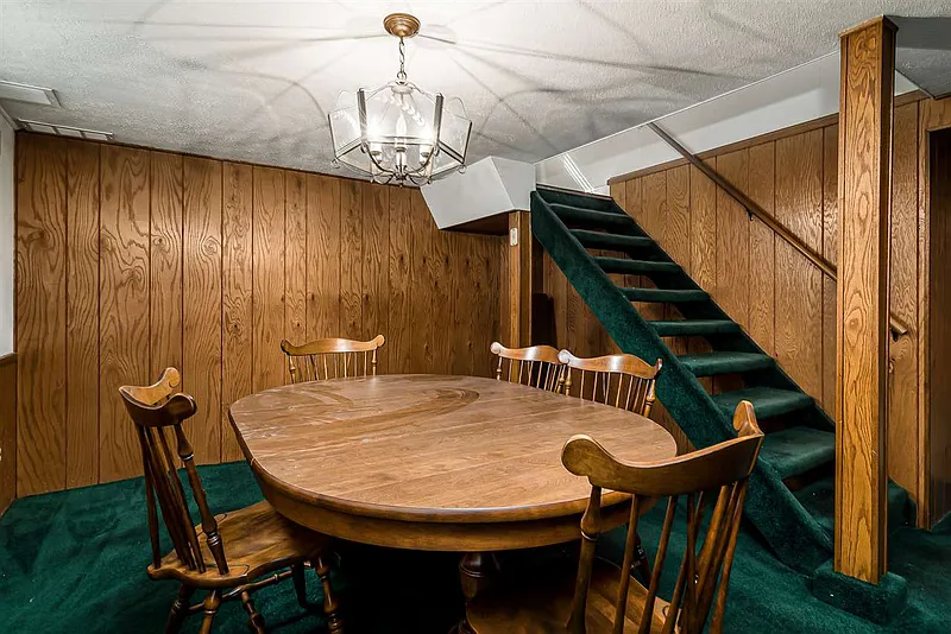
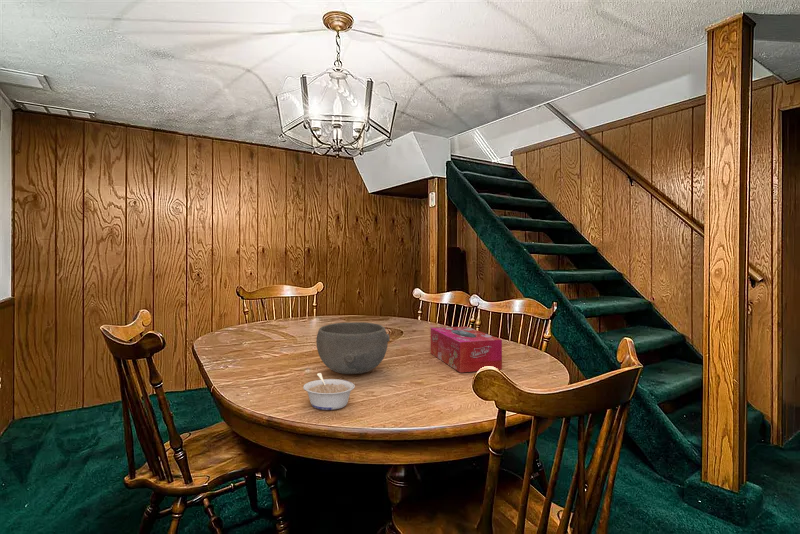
+ bowl [315,321,391,375]
+ tissue box [430,325,503,373]
+ legume [302,372,356,411]
